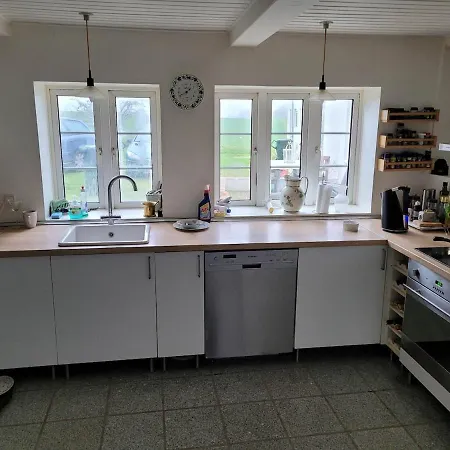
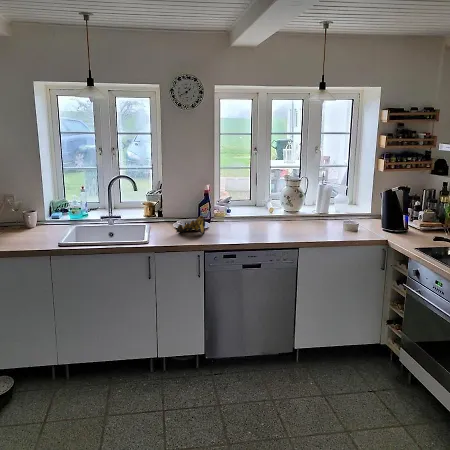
+ banana bunch [175,215,207,236]
